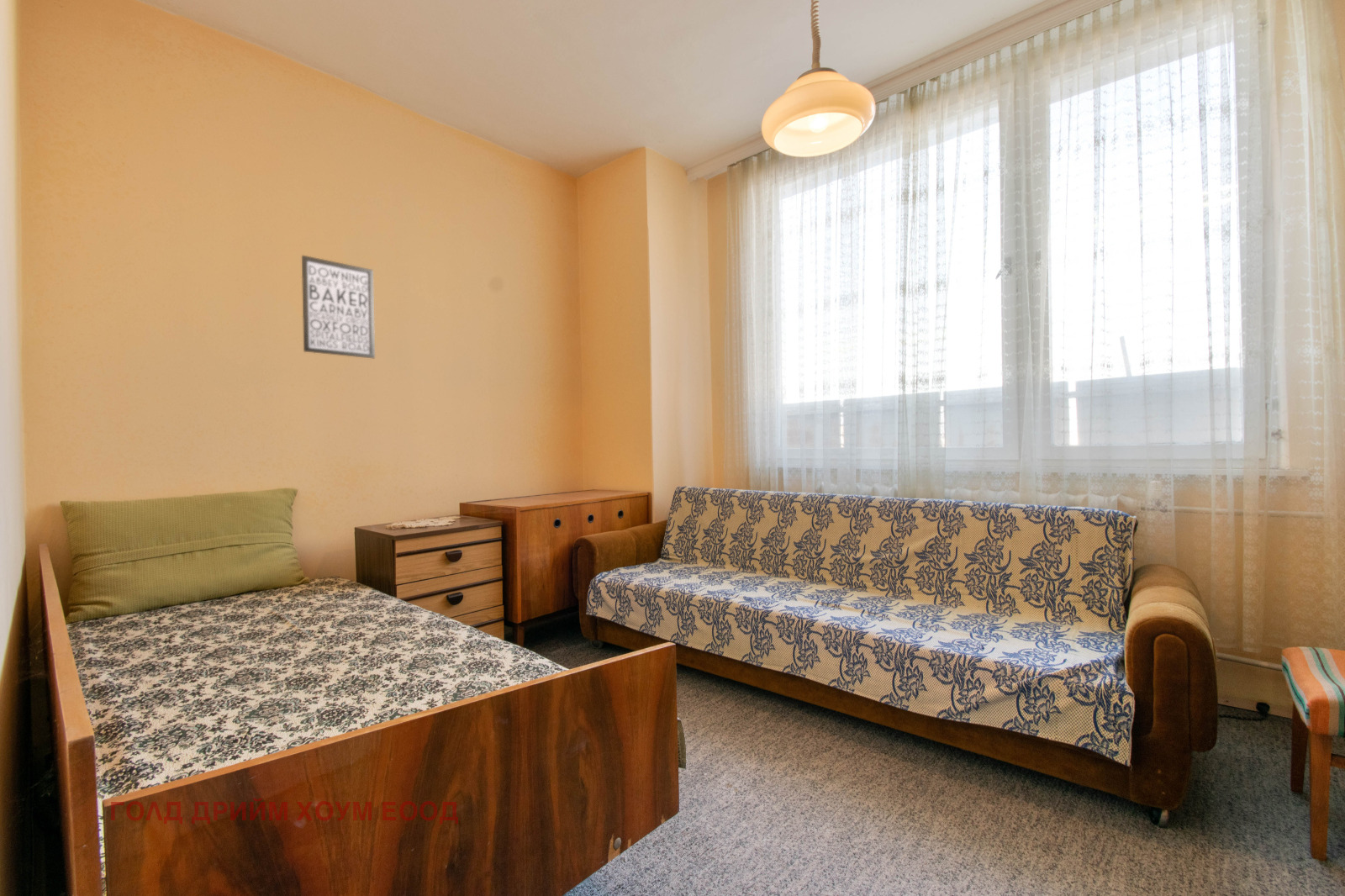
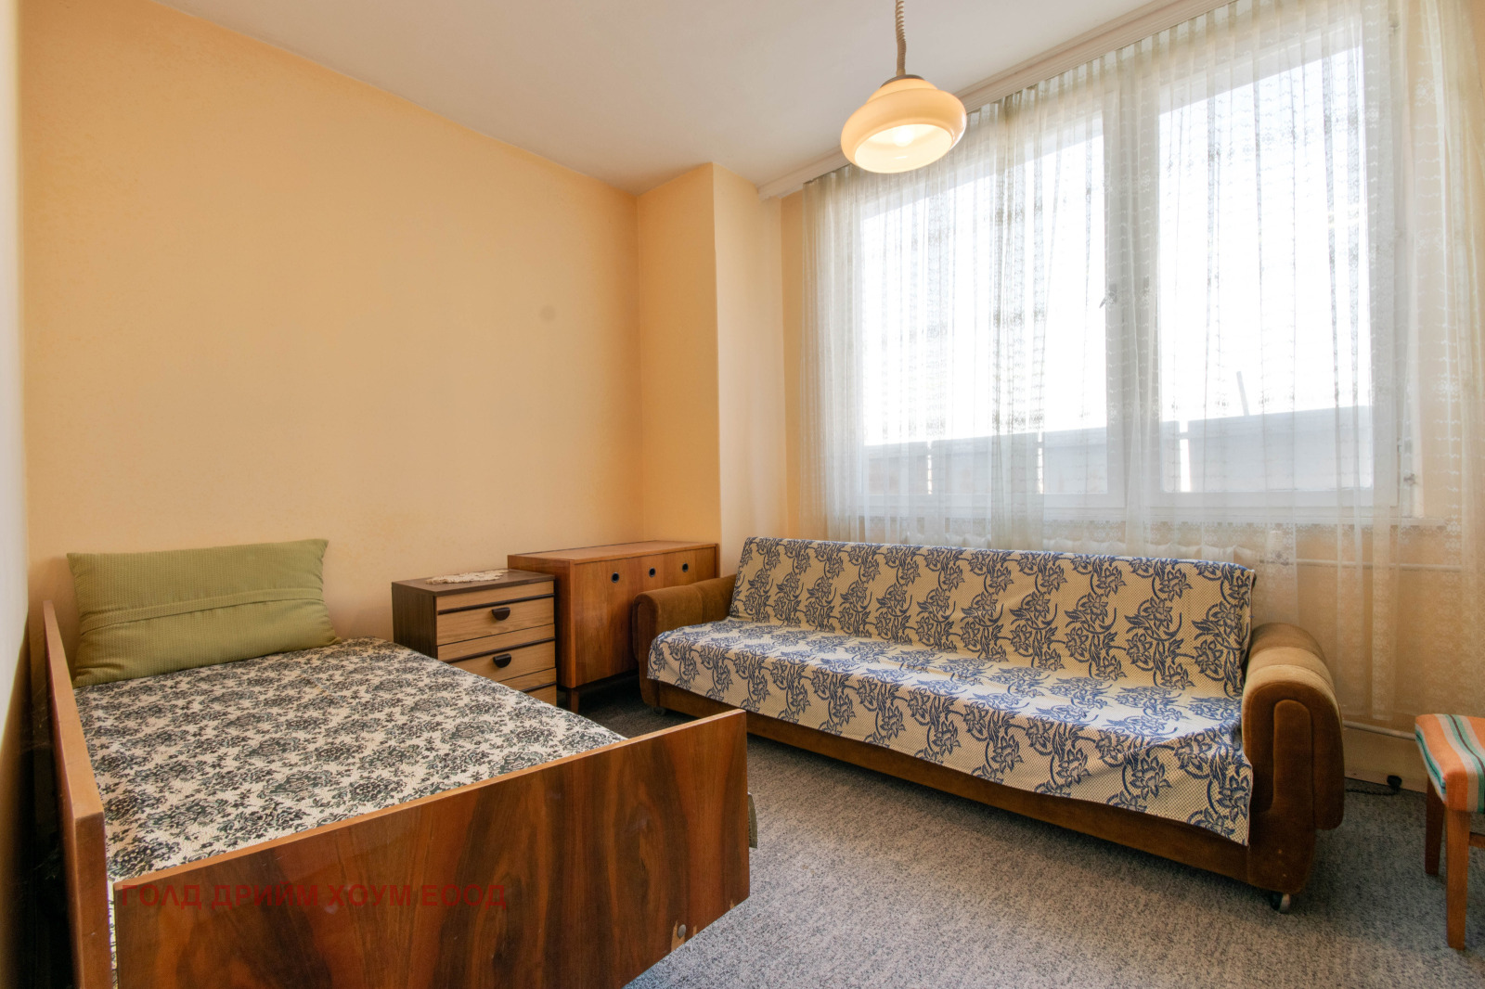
- wall art [301,255,376,359]
